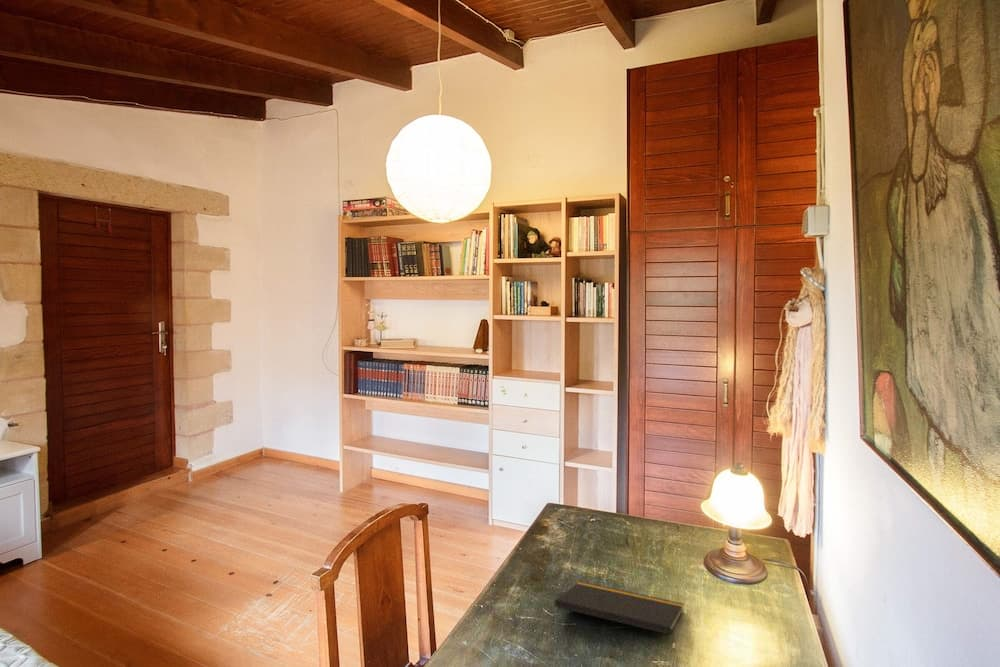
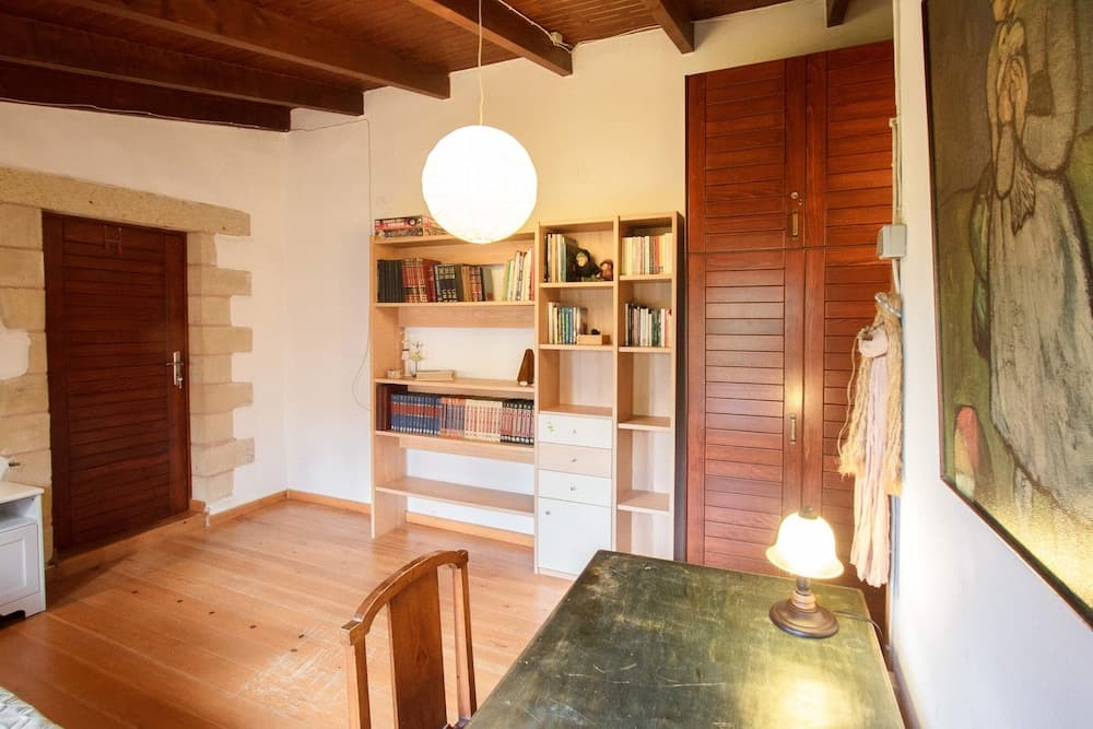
- notepad [554,580,685,653]
